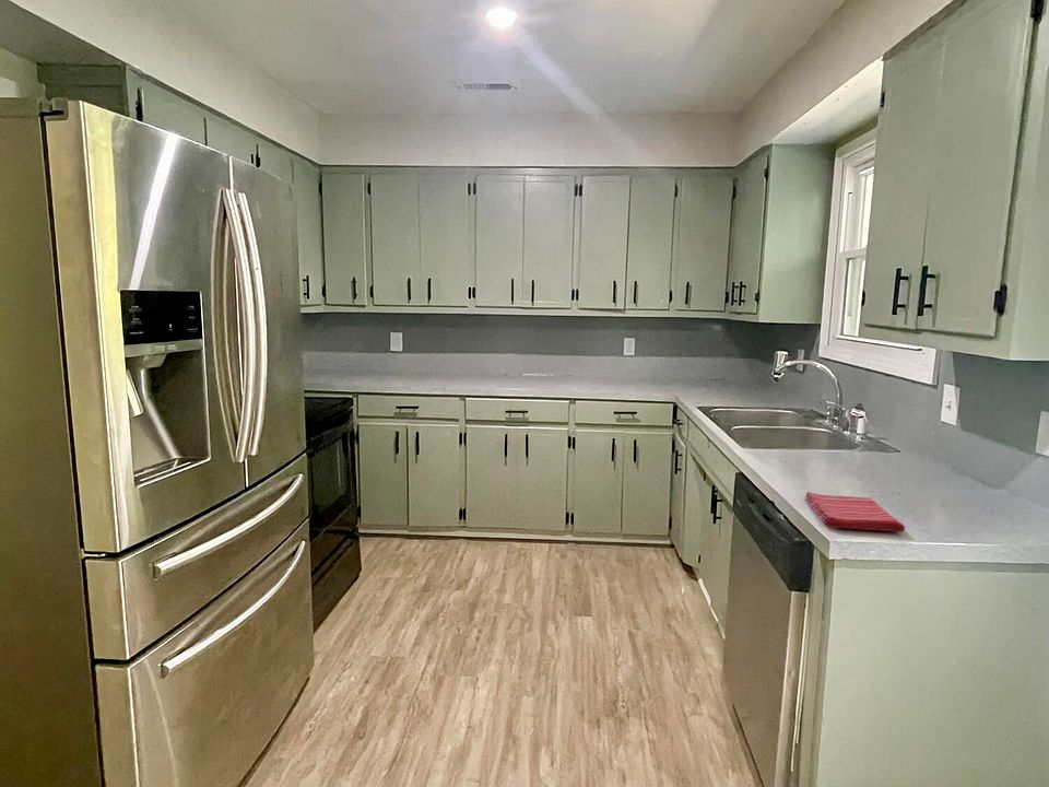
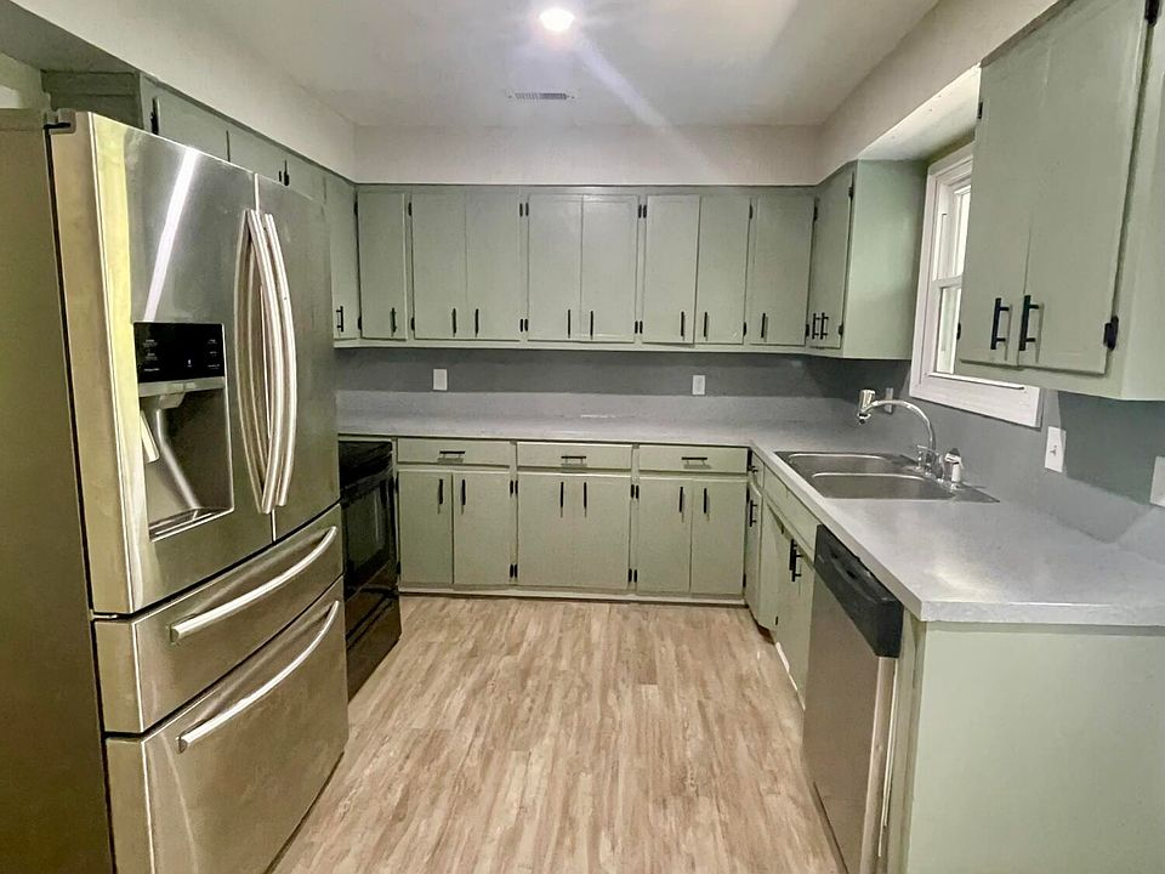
- dish towel [804,491,906,533]
